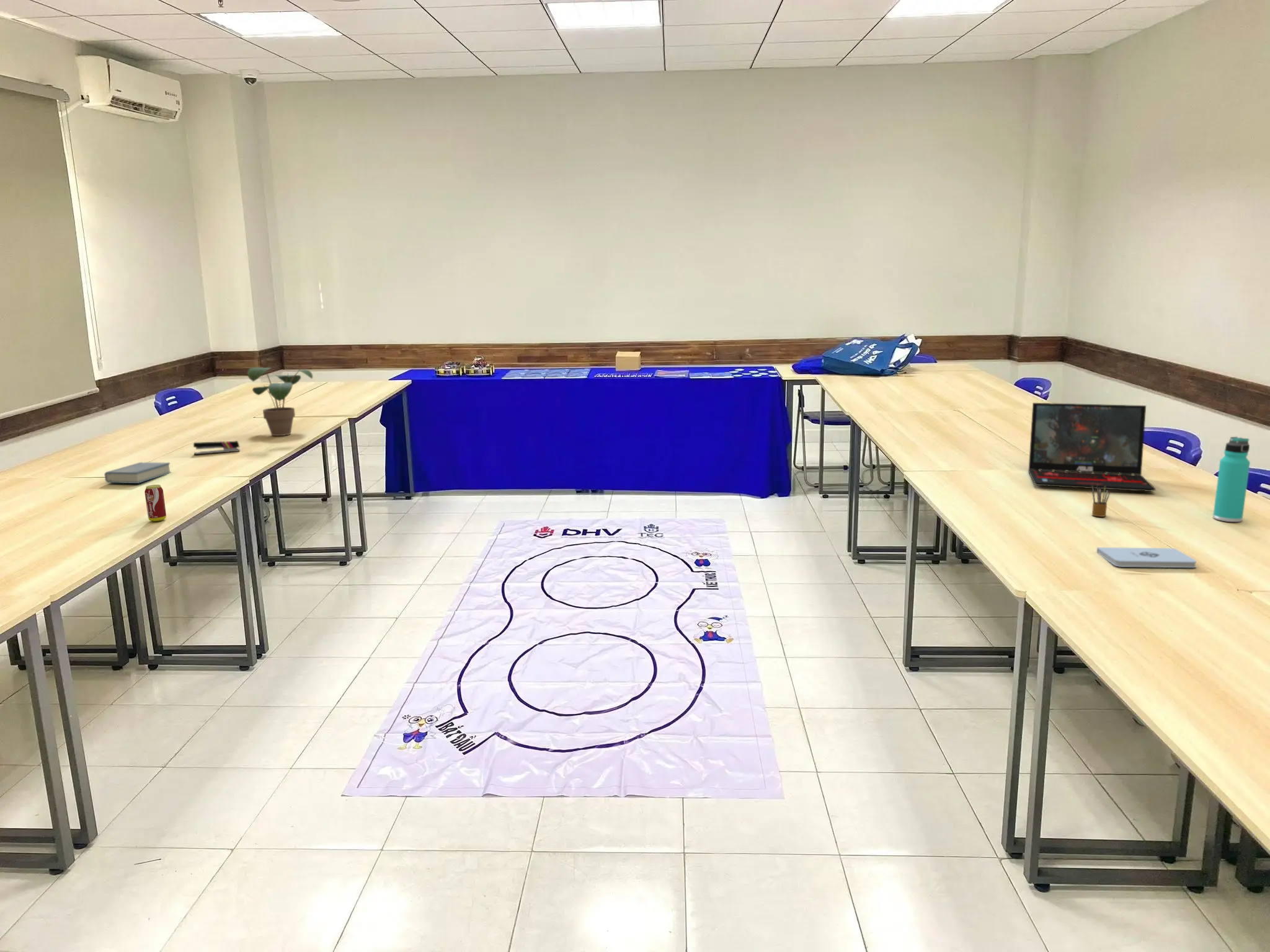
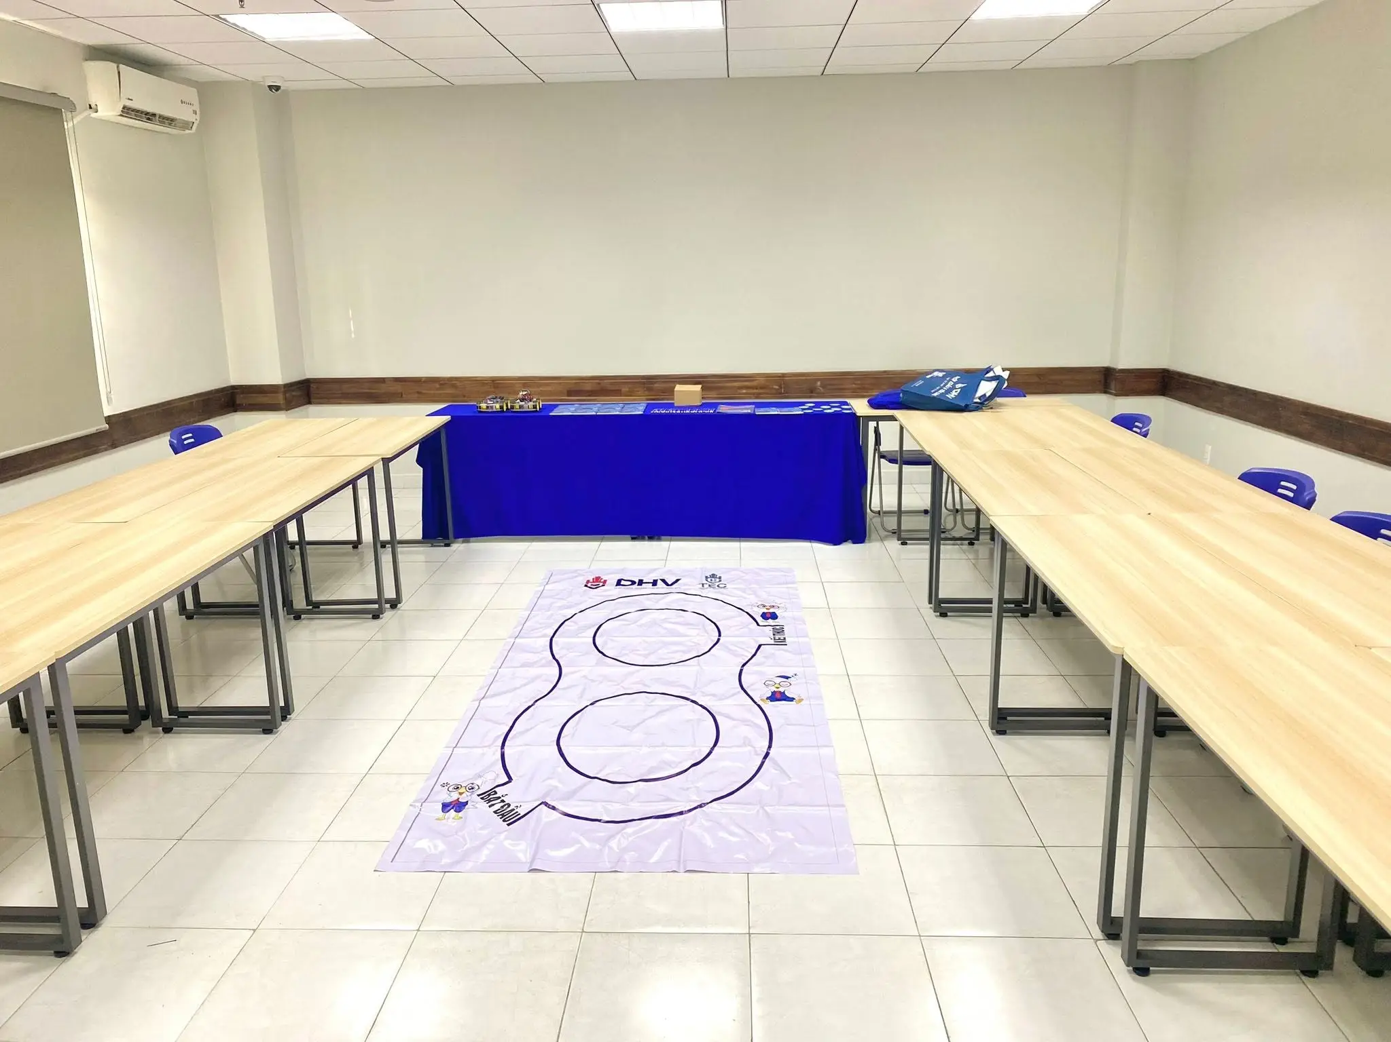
- stapler [193,441,241,456]
- potted plant [246,366,313,436]
- beverage can [144,484,167,522]
- thermos bottle [1212,436,1251,522]
- hardback book [104,462,172,484]
- pencil box [1091,484,1111,518]
- notepad [1096,547,1197,568]
- laptop [1028,402,1157,492]
